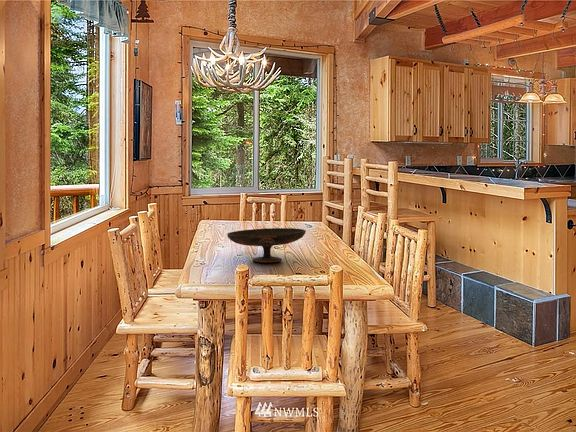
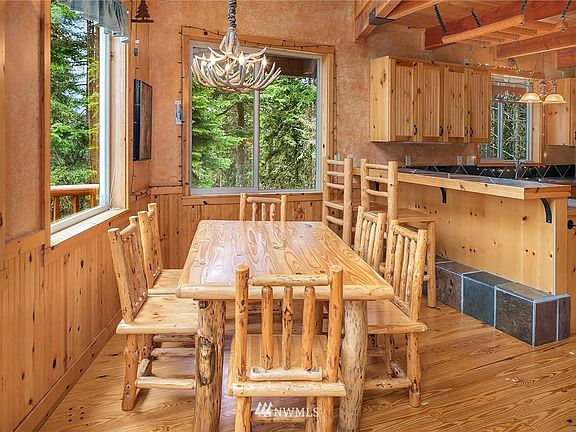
- decorative bowl [226,227,307,263]
